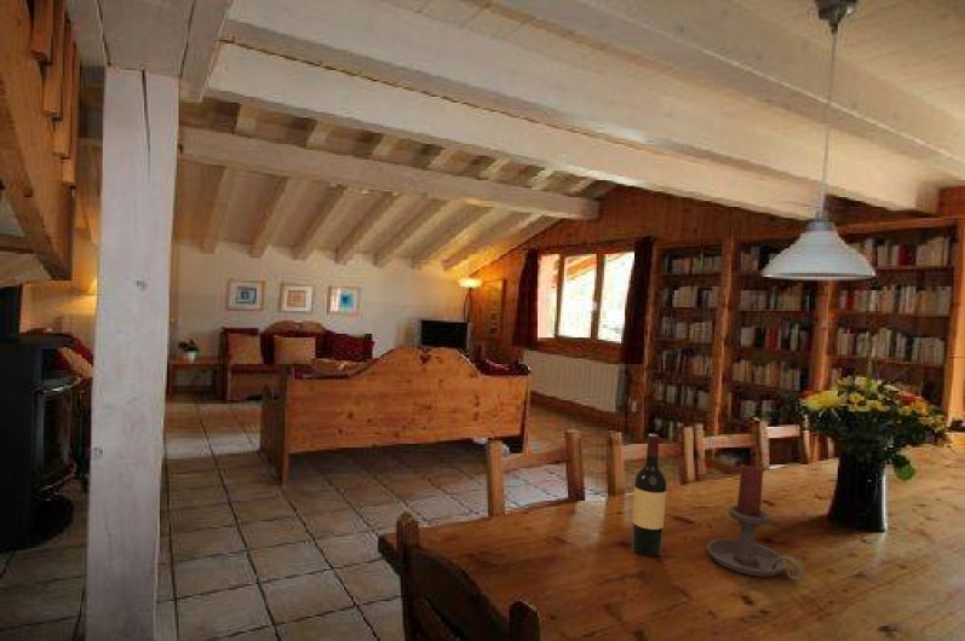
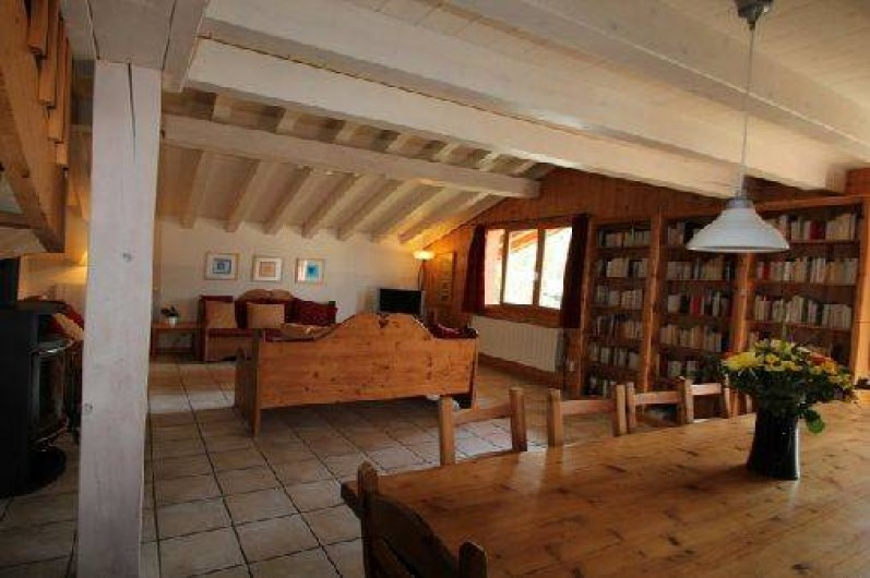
- candle holder [706,463,805,582]
- wine bottle [631,433,668,558]
